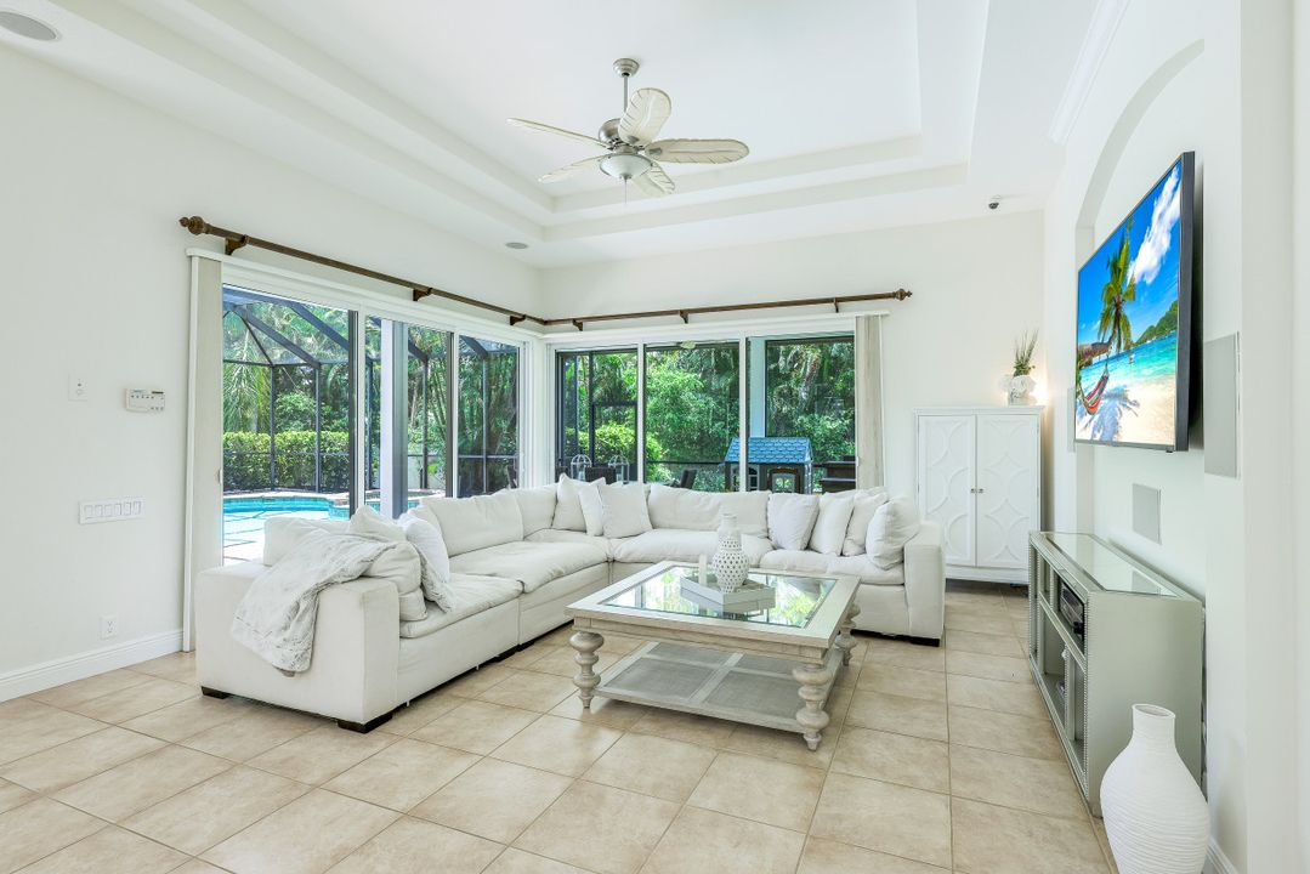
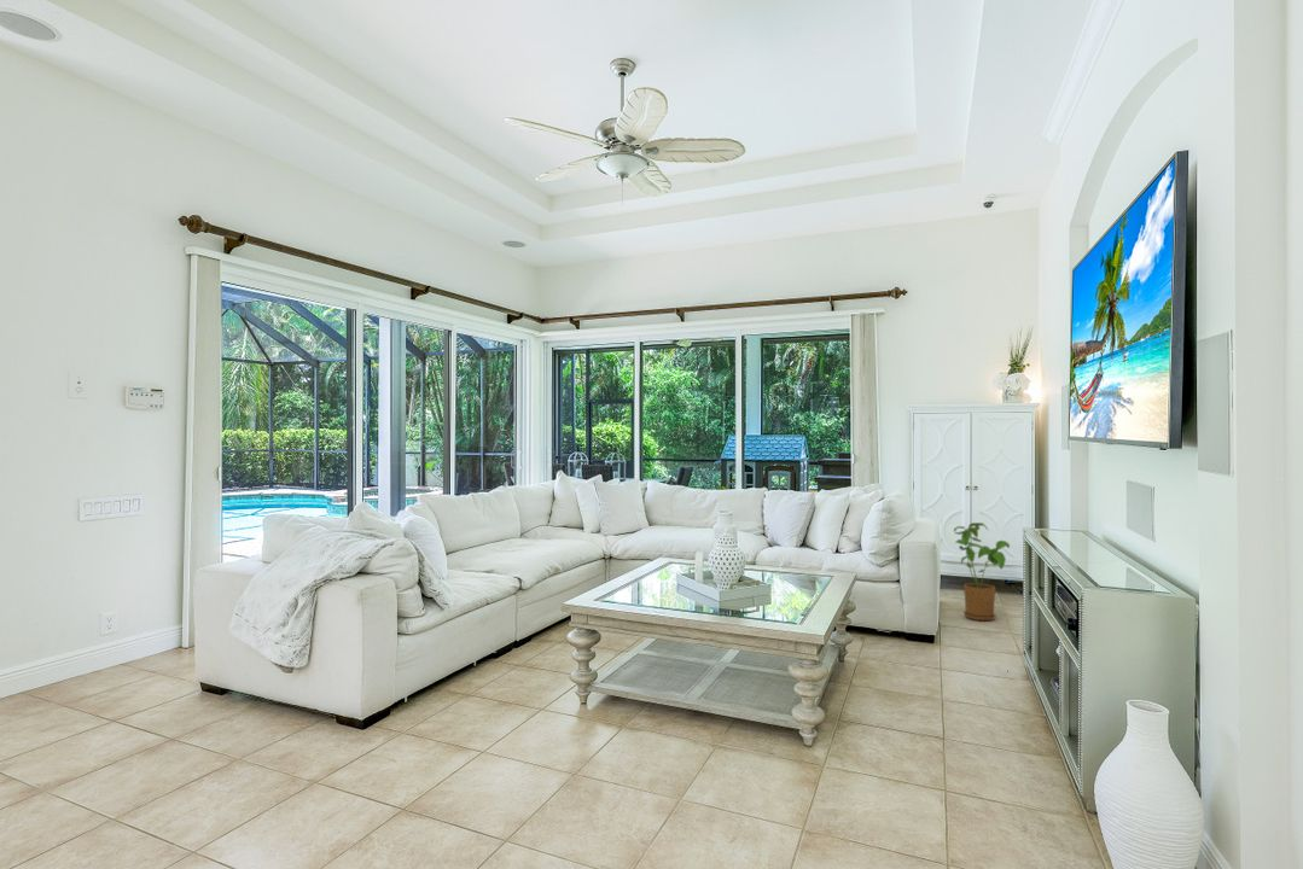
+ house plant [953,521,1011,622]
